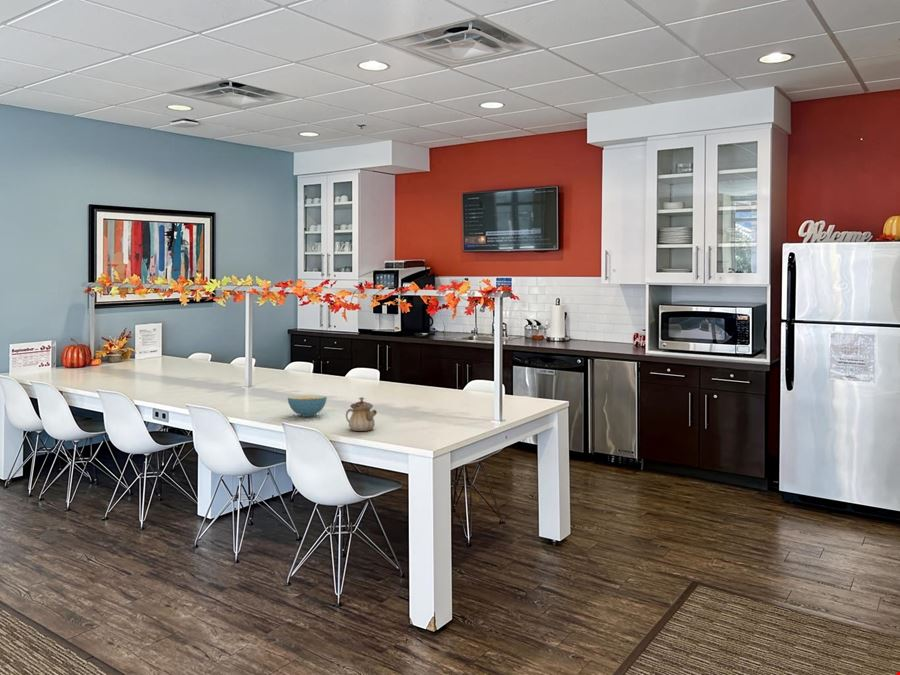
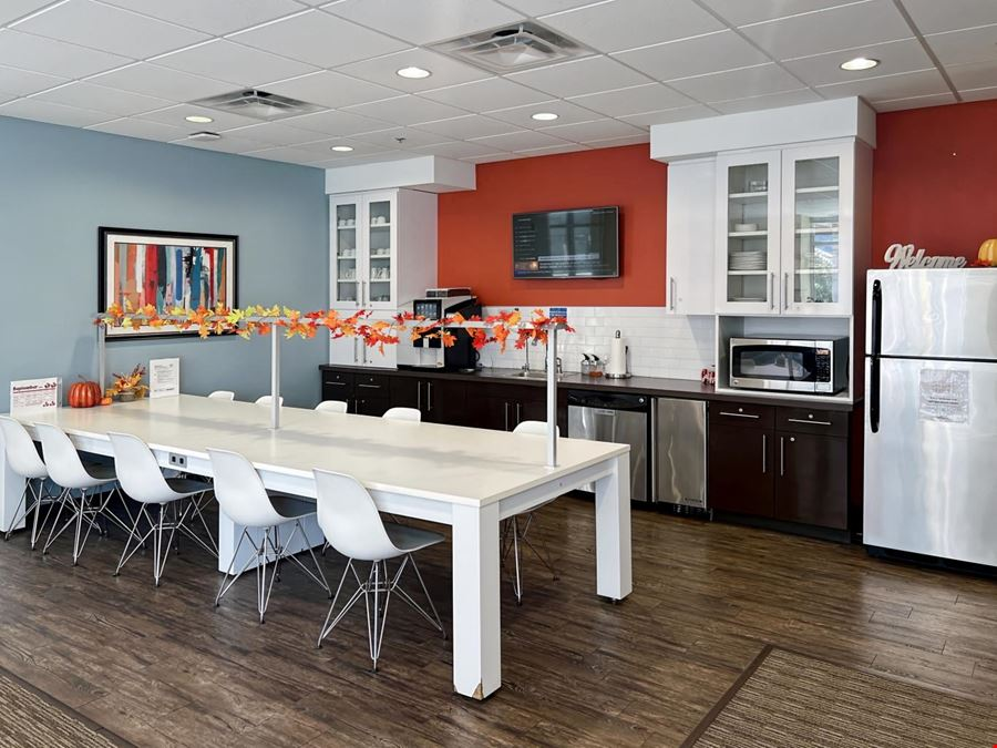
- teapot [345,396,378,432]
- cereal bowl [287,394,328,418]
